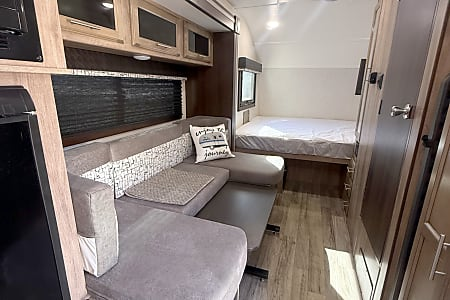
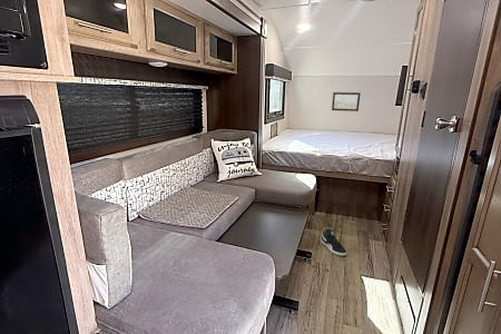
+ wall art [331,91,362,112]
+ sneaker [321,228,347,256]
